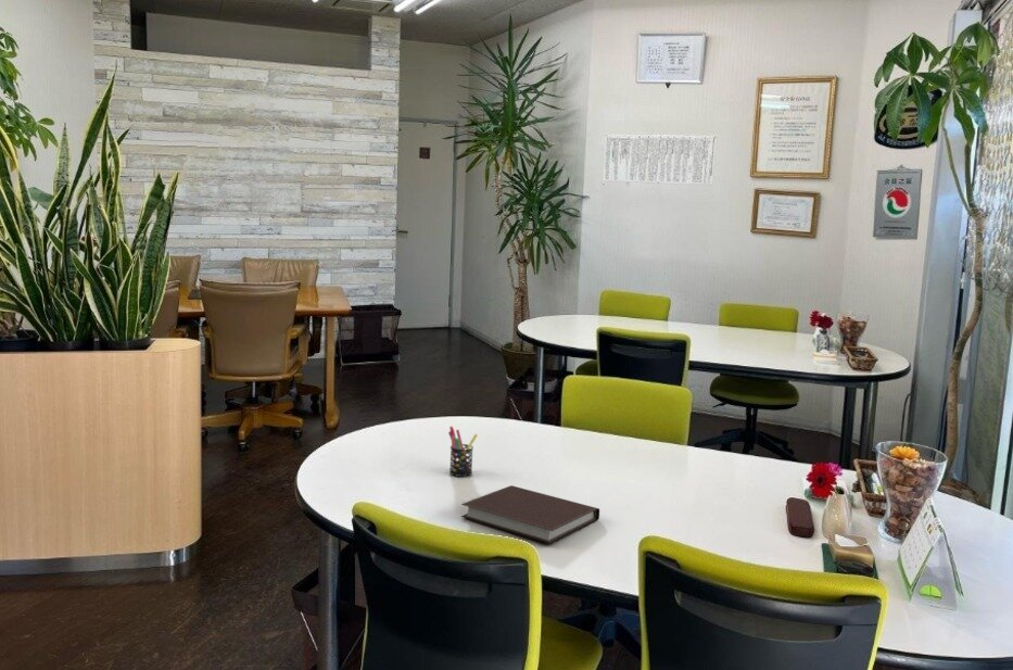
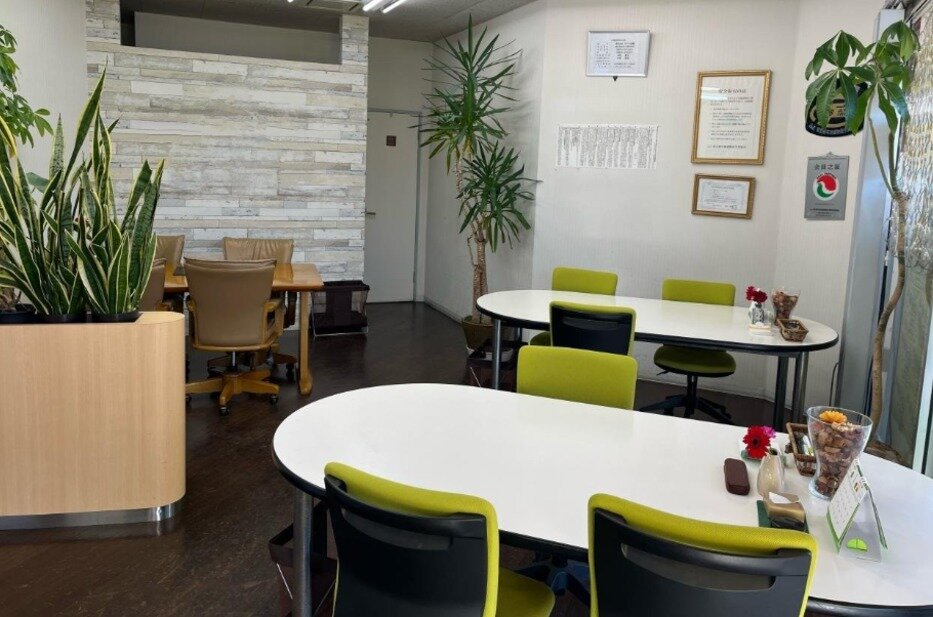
- pen holder [447,426,479,478]
- notebook [460,484,600,545]
